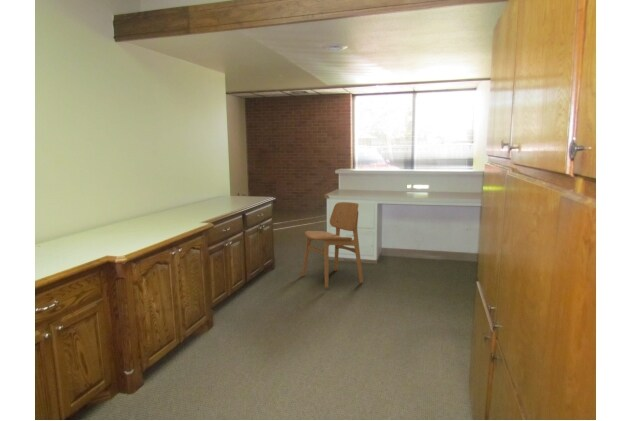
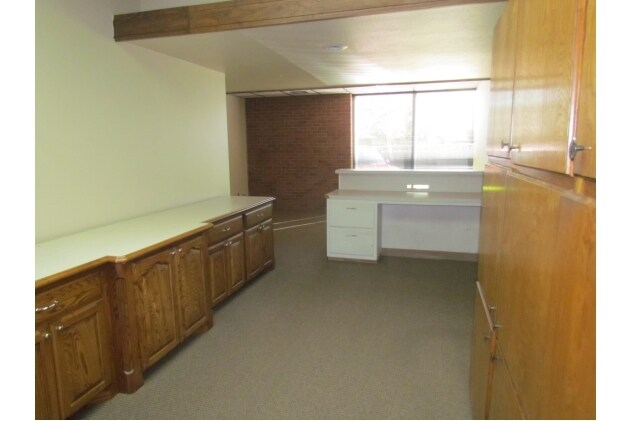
- dining chair [301,201,364,289]
